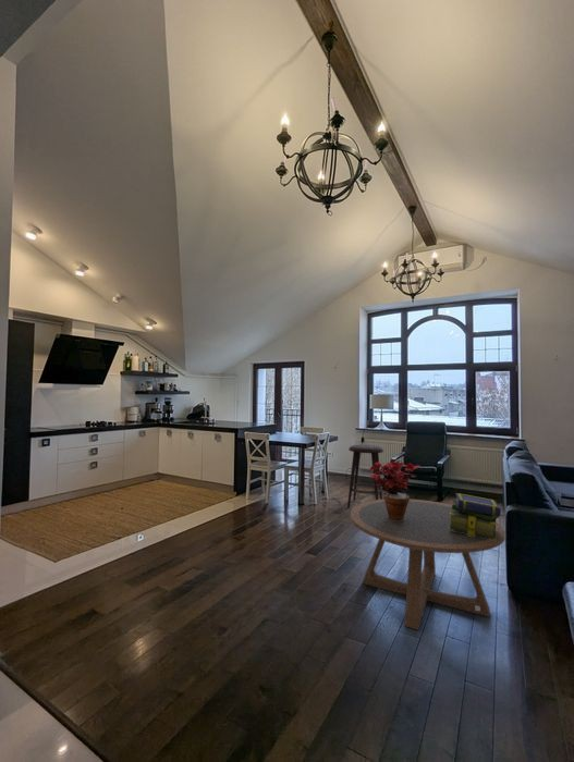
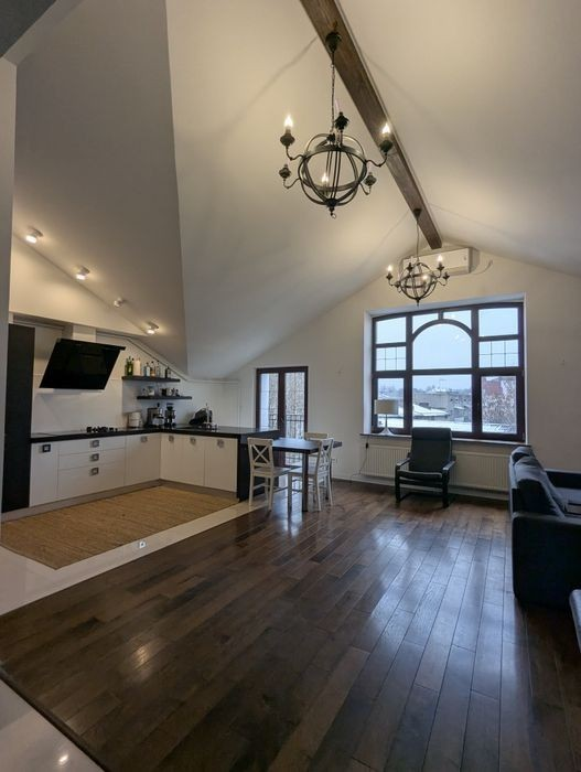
- stack of books [449,492,502,541]
- stool [346,444,384,509]
- coffee table [350,499,506,631]
- potted plant [368,459,422,520]
